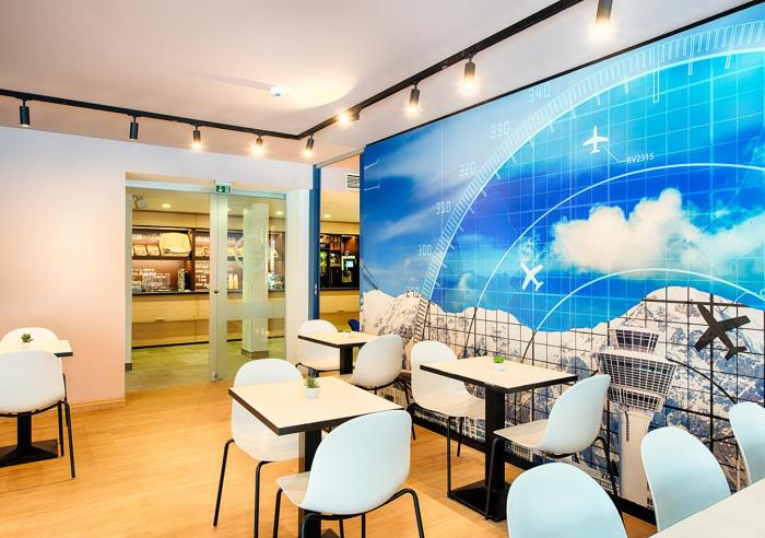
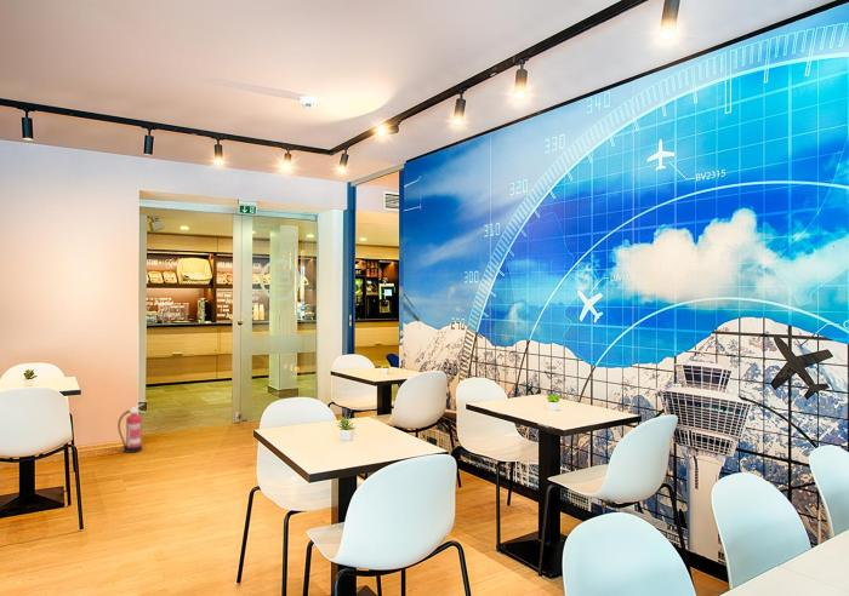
+ fire extinguisher [116,402,147,454]
